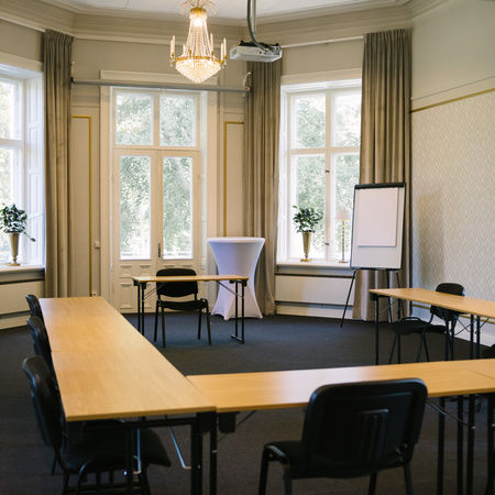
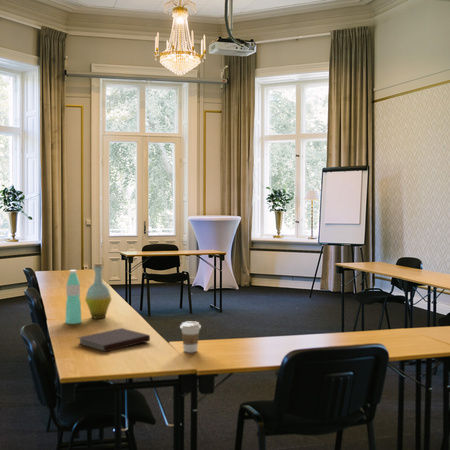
+ coffee cup [179,320,202,354]
+ water bottle [64,269,83,325]
+ notebook [76,327,151,353]
+ bottle [84,263,112,319]
